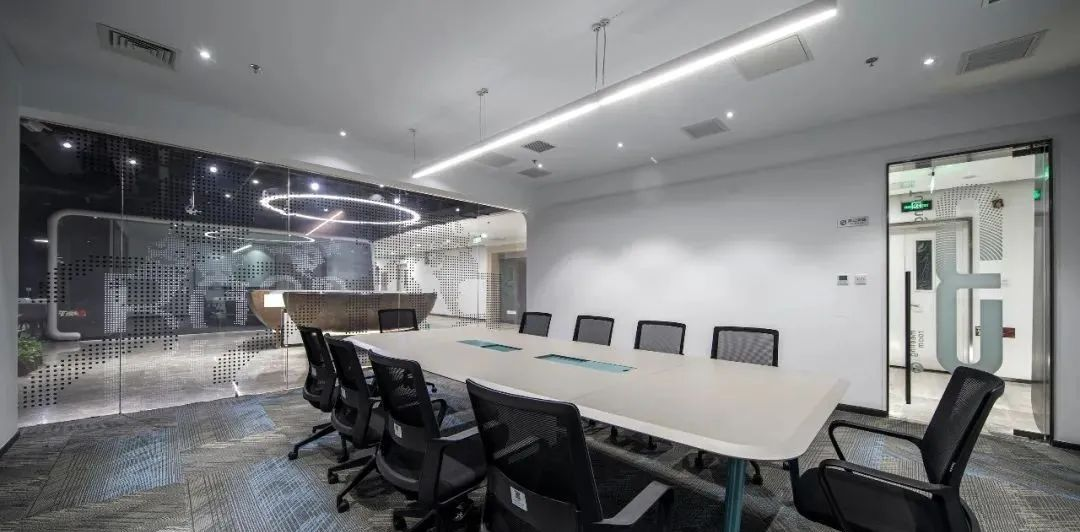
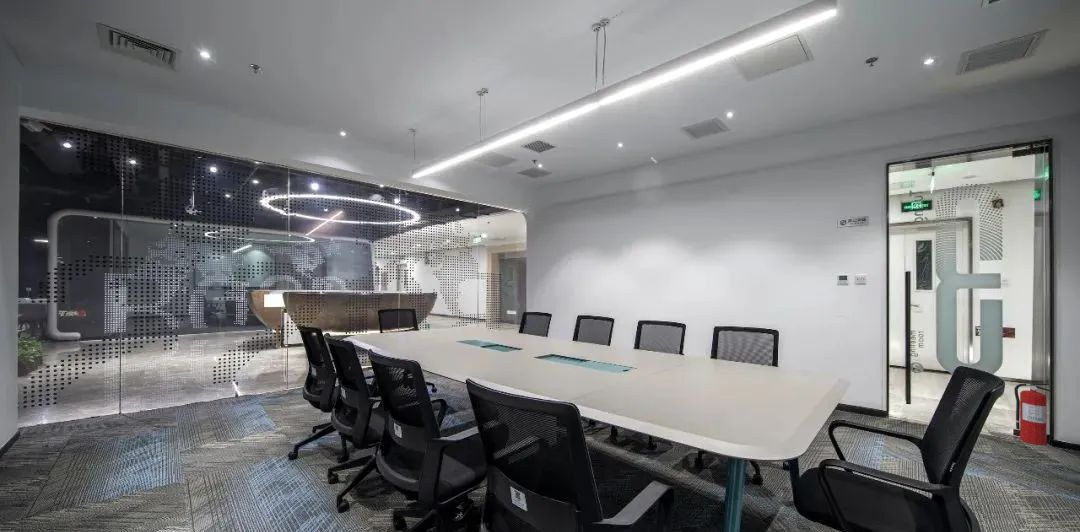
+ fire extinguisher [1013,382,1052,446]
